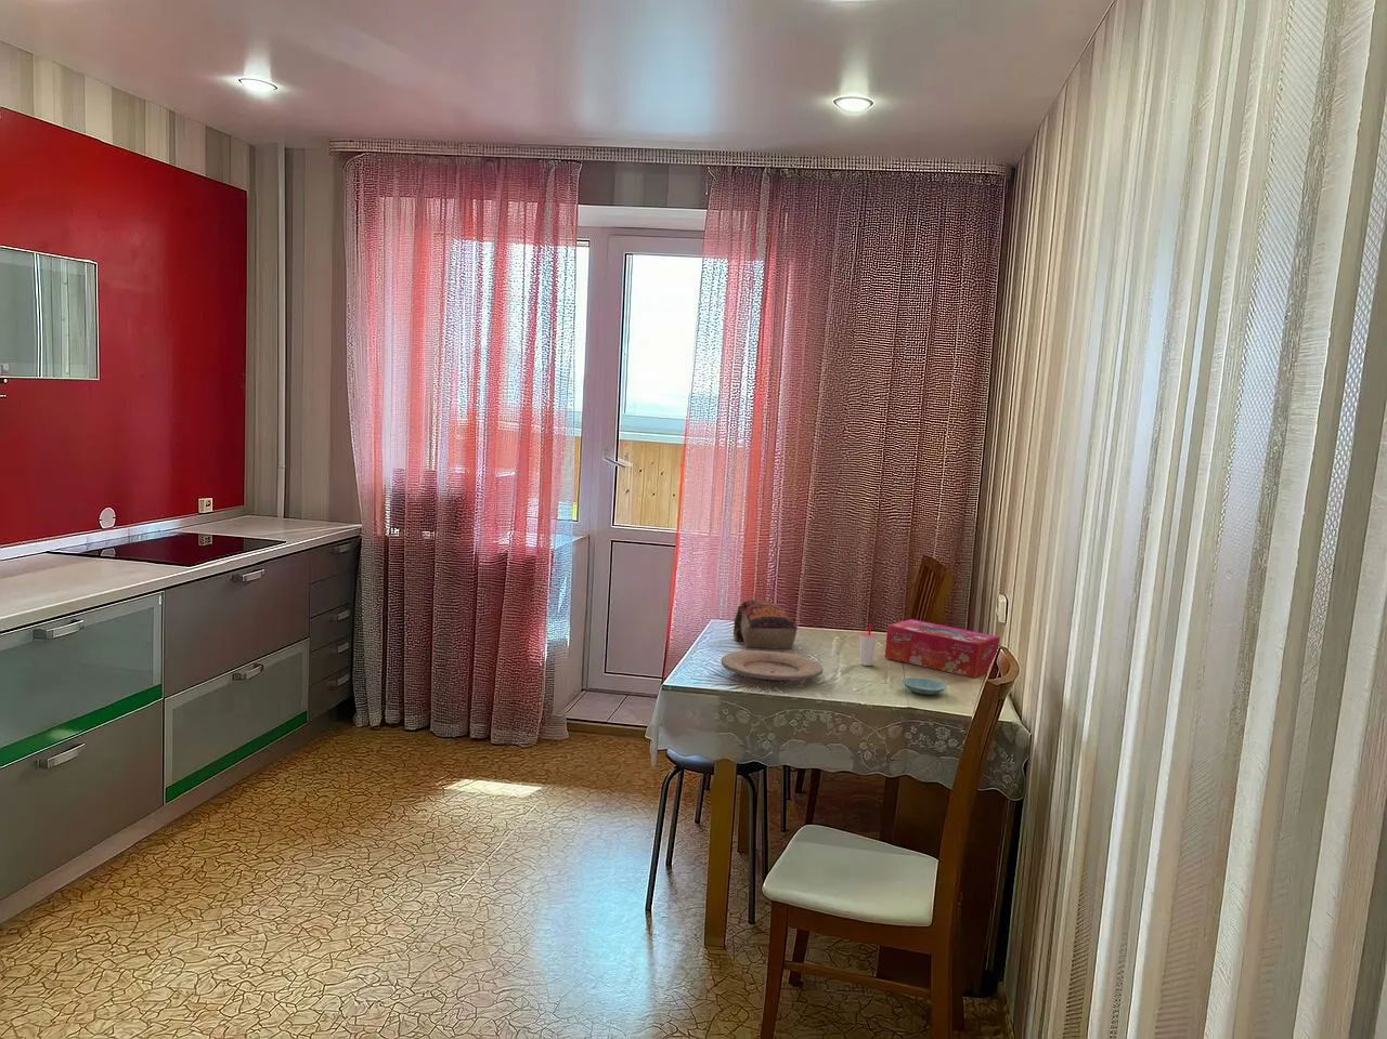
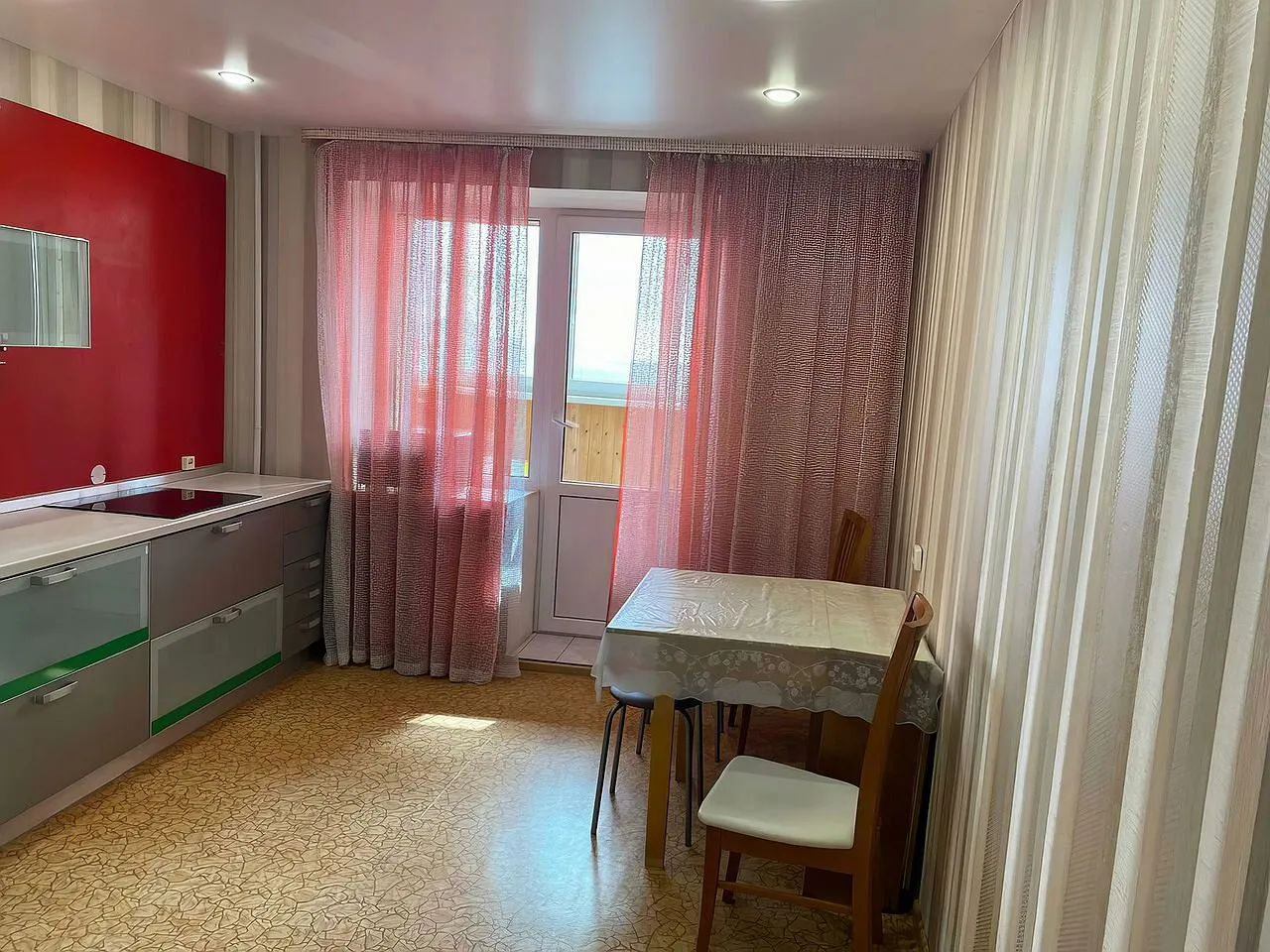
- saucer [902,677,948,696]
- tissue box [885,618,1000,679]
- cup [858,623,879,667]
- bag [733,598,798,649]
- plate [720,649,825,683]
